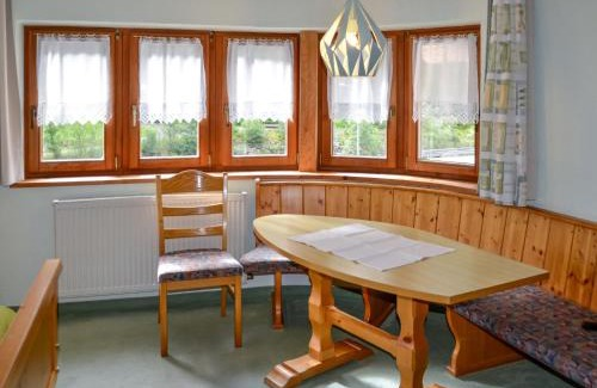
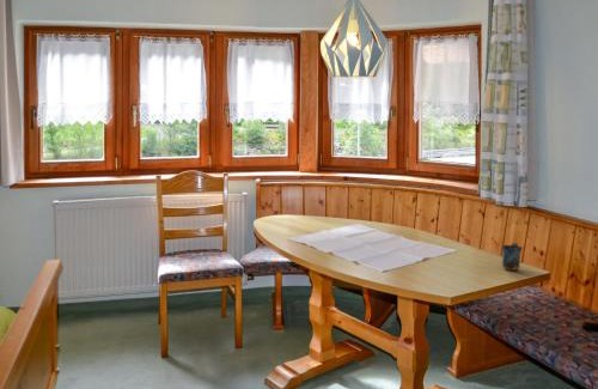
+ mug [500,242,524,272]
